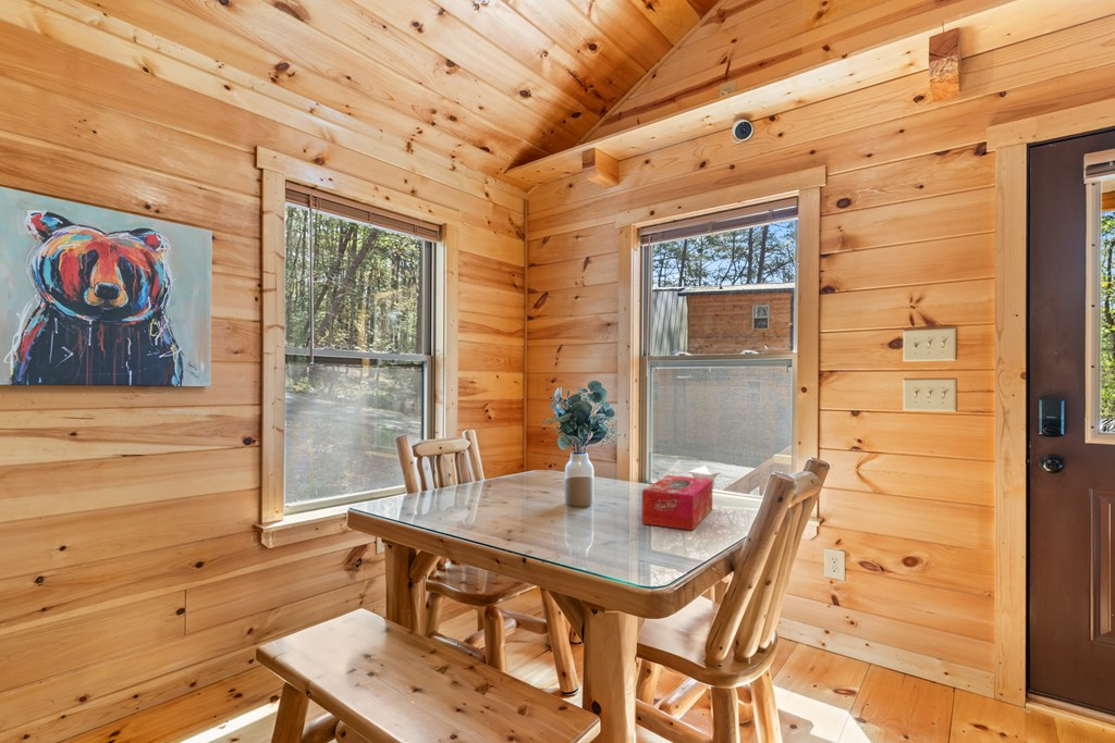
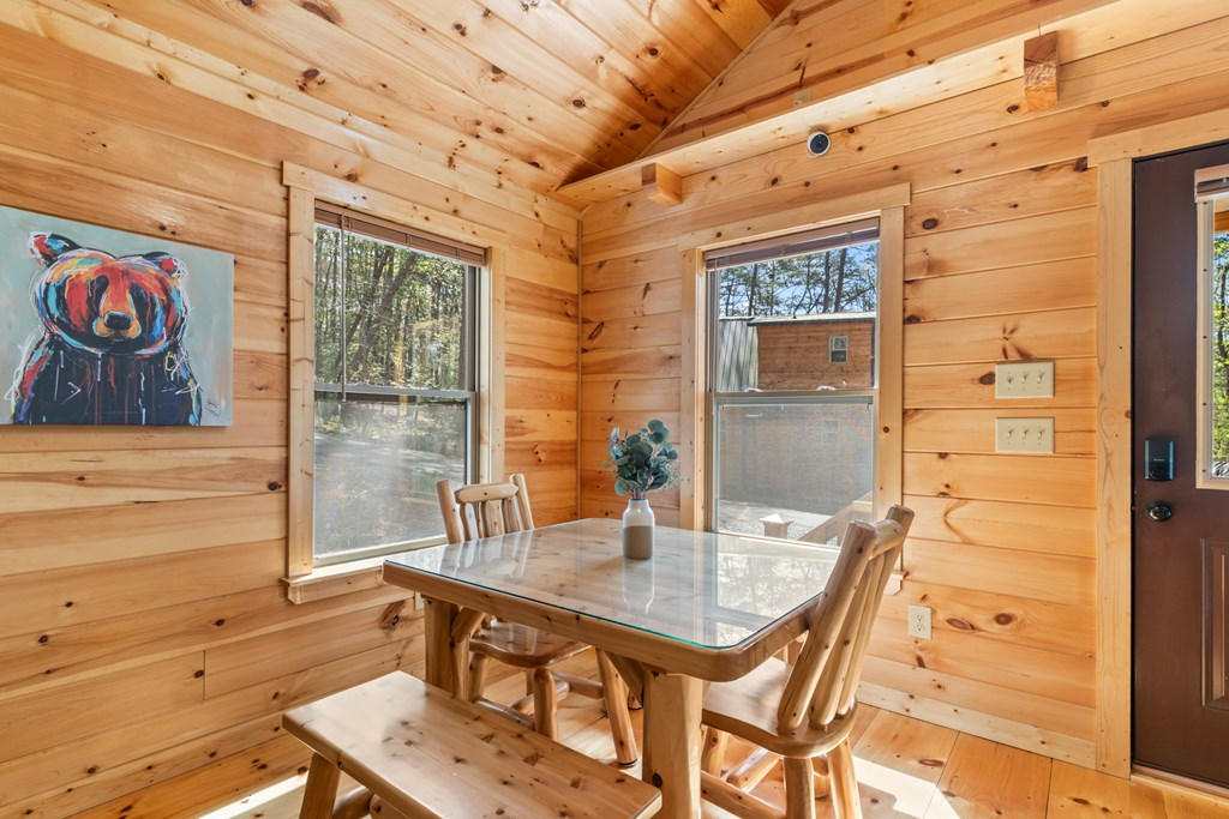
- tissue box [640,474,713,531]
